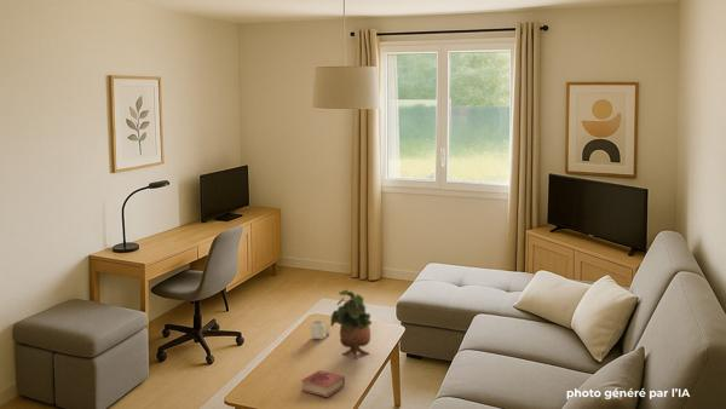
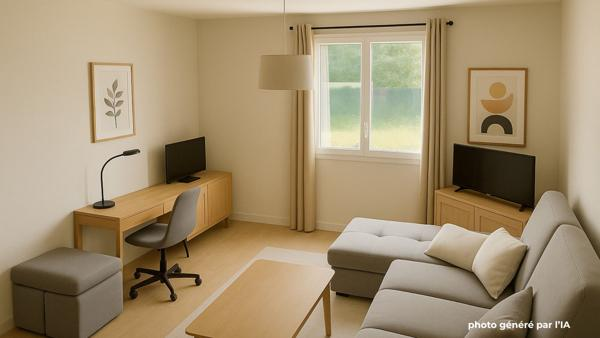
- potted plant [329,289,373,359]
- candle [310,318,332,340]
- book [300,369,346,398]
